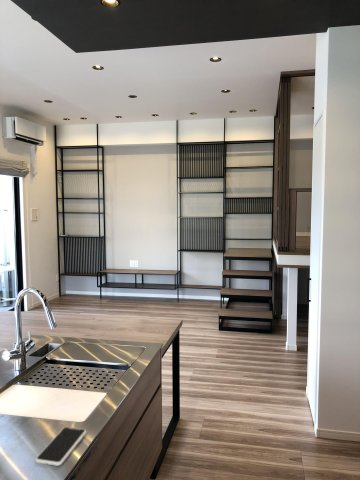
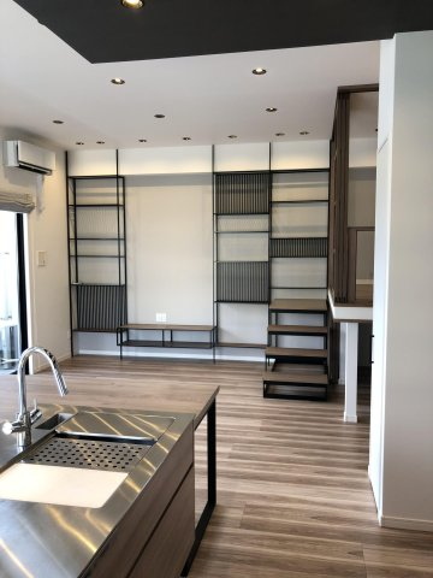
- smartphone [34,426,87,467]
